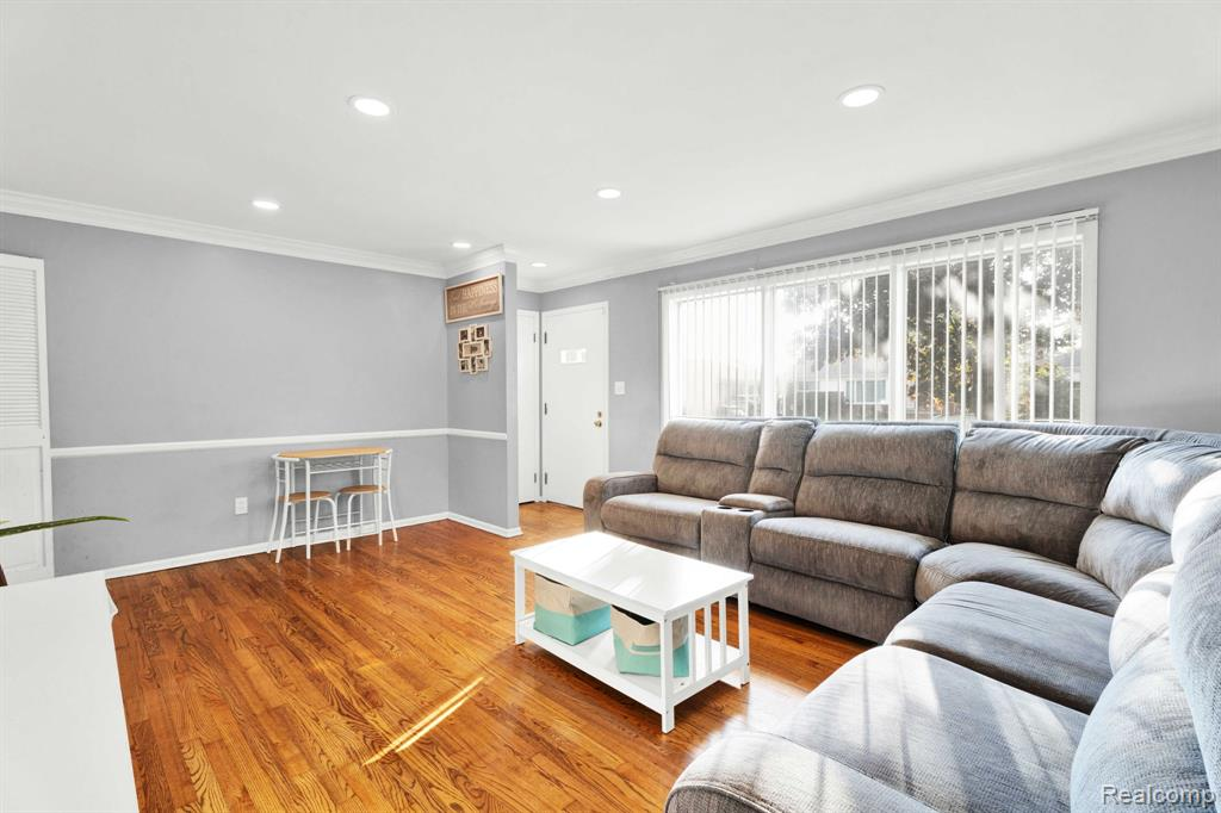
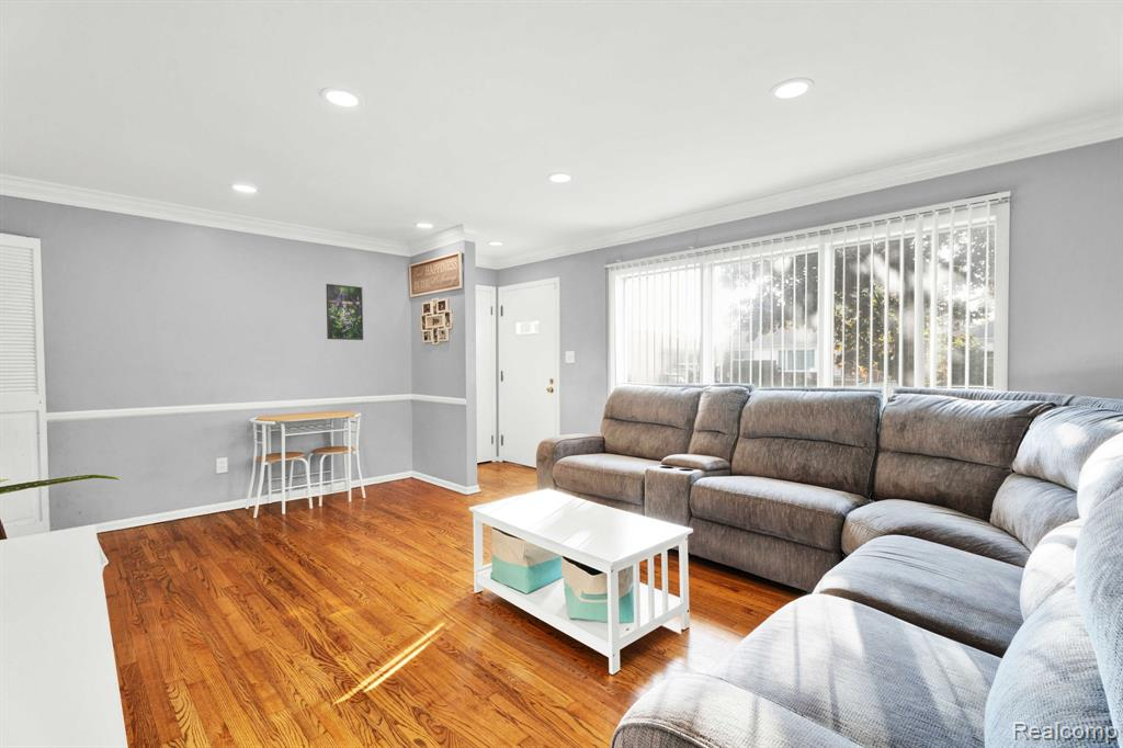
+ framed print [325,283,364,341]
